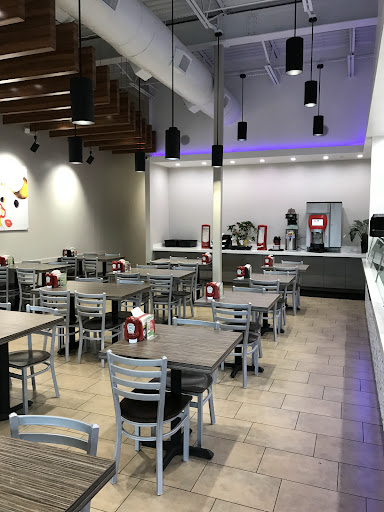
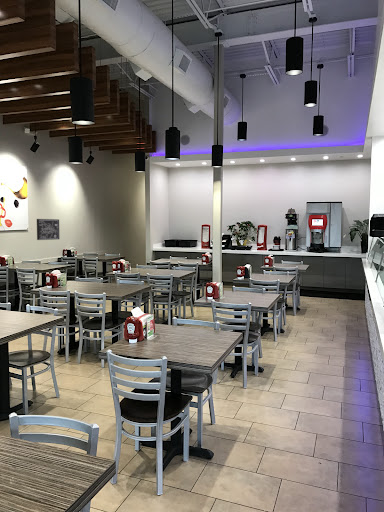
+ wall art [36,218,60,241]
